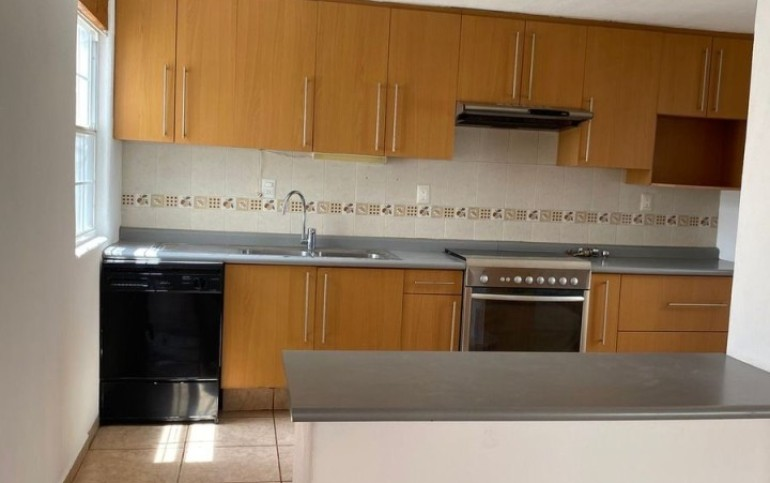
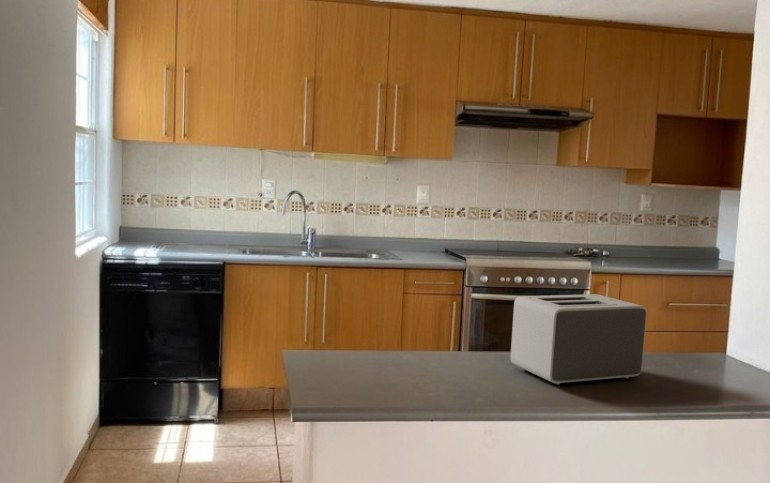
+ toaster [510,293,648,385]
